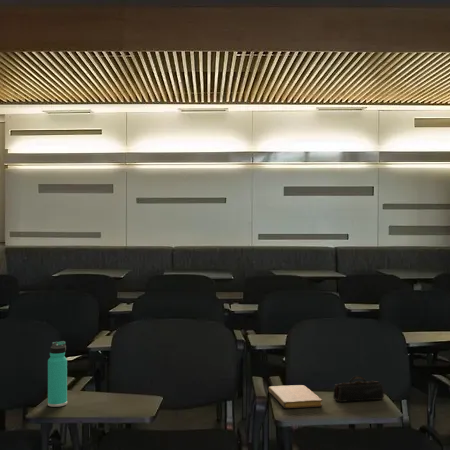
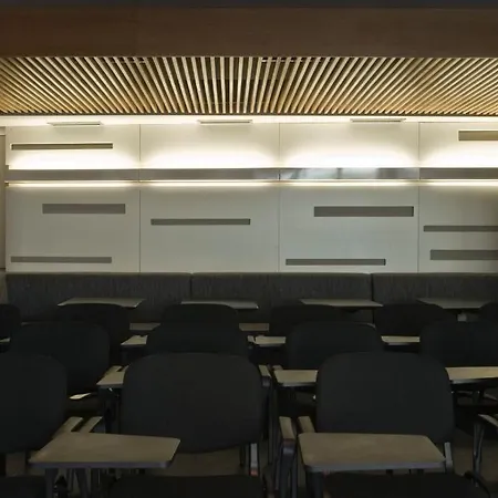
- pencil case [332,375,385,403]
- notebook [267,384,323,409]
- thermos bottle [47,340,68,408]
